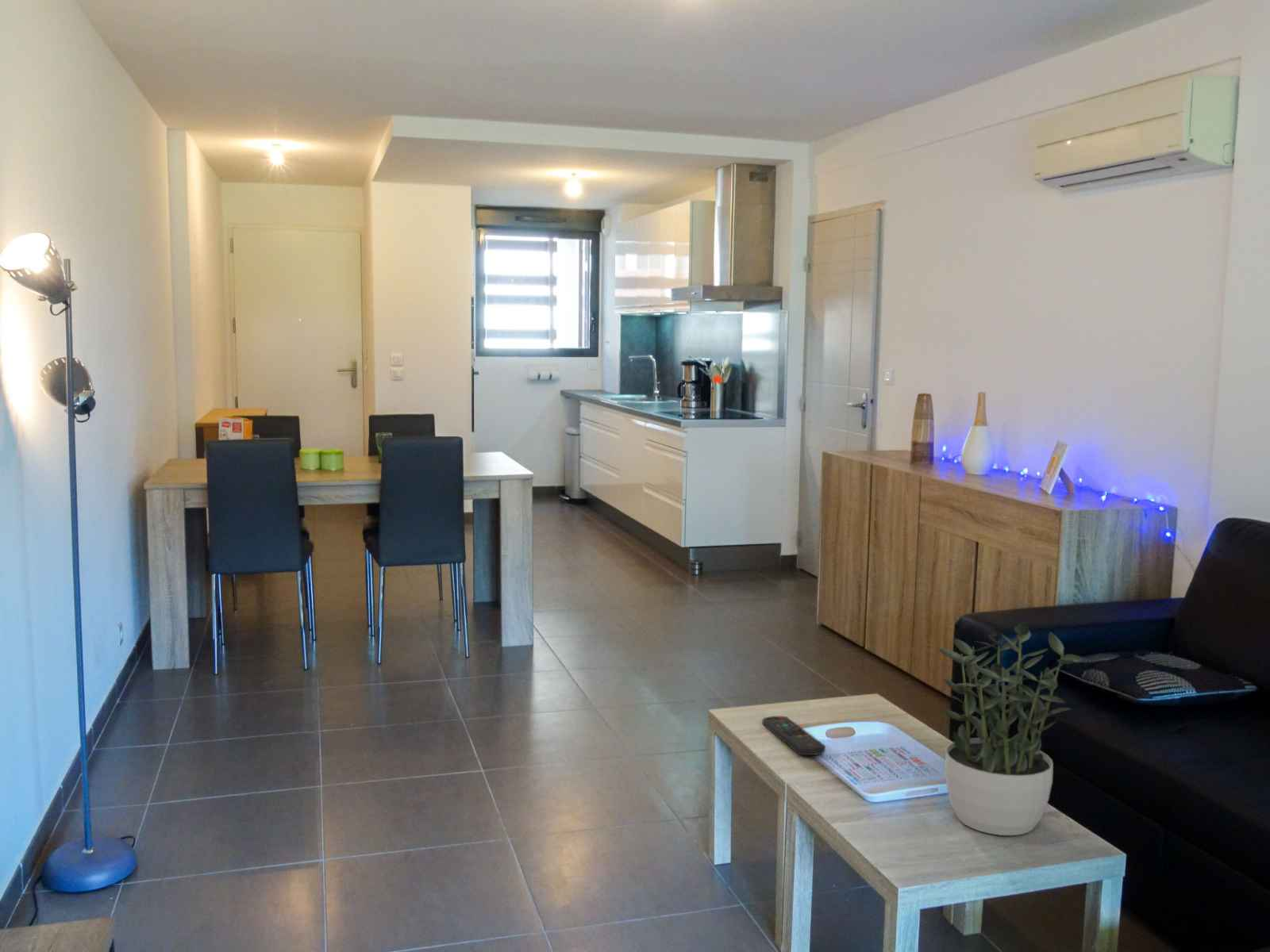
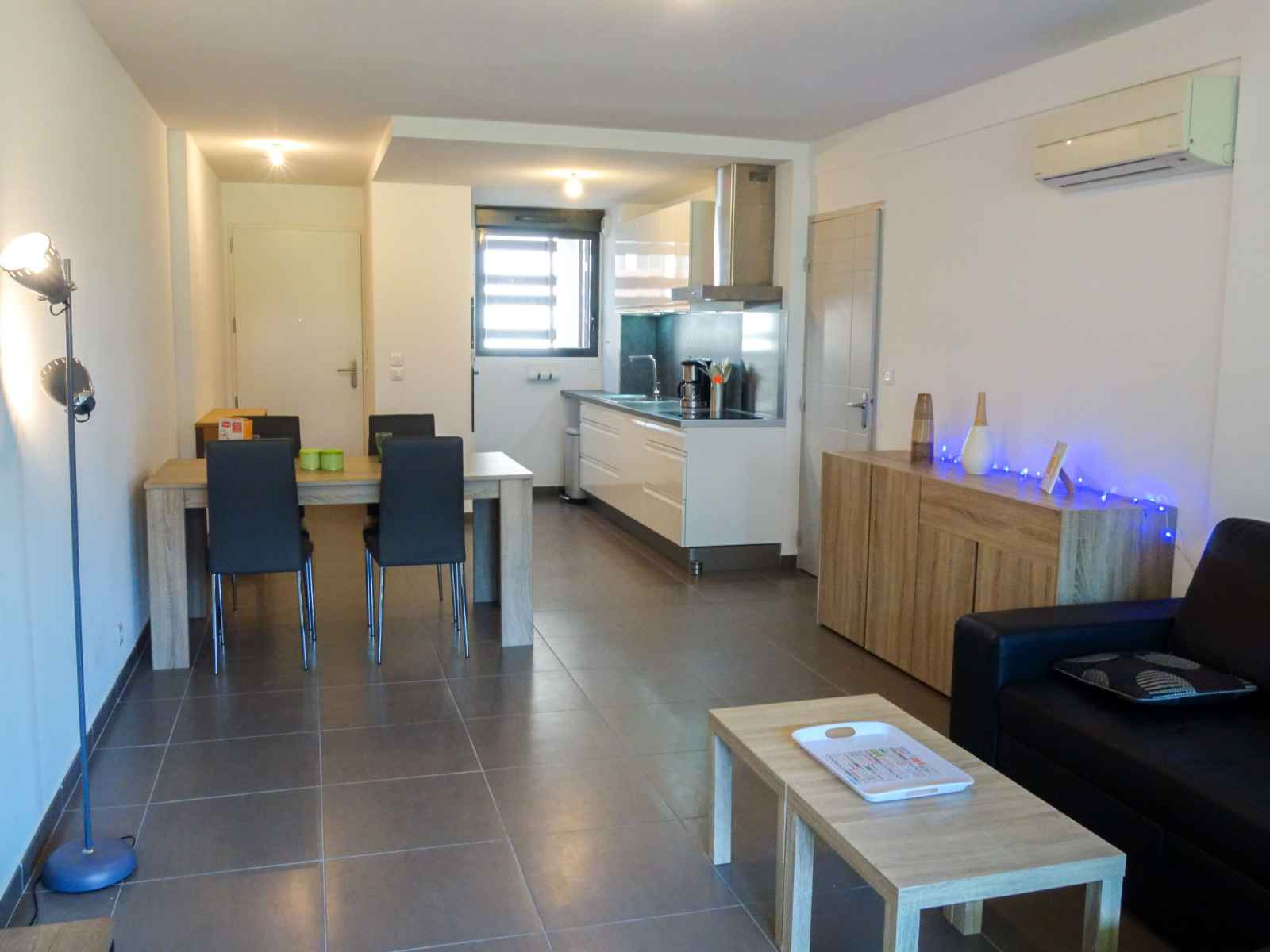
- remote control [761,716,826,756]
- potted plant [937,622,1083,836]
